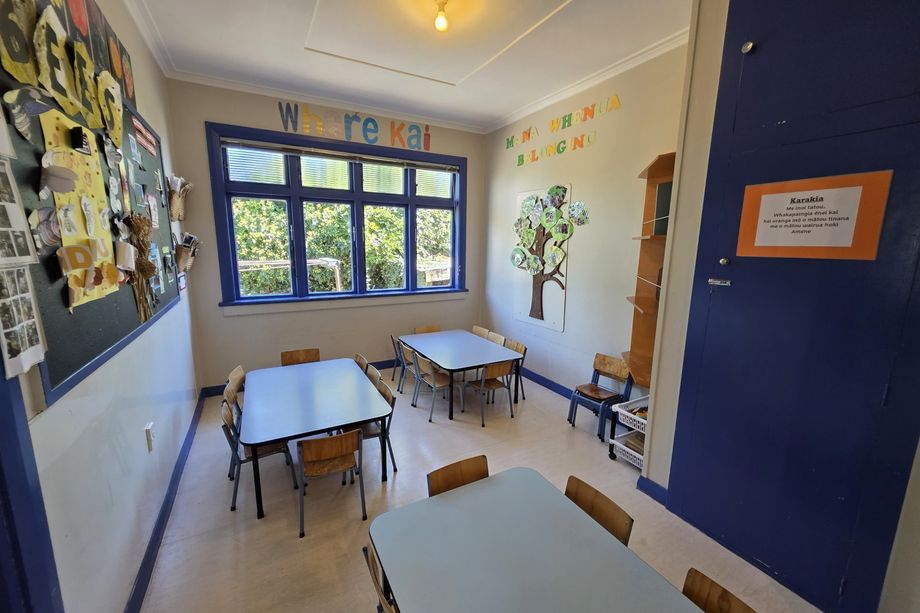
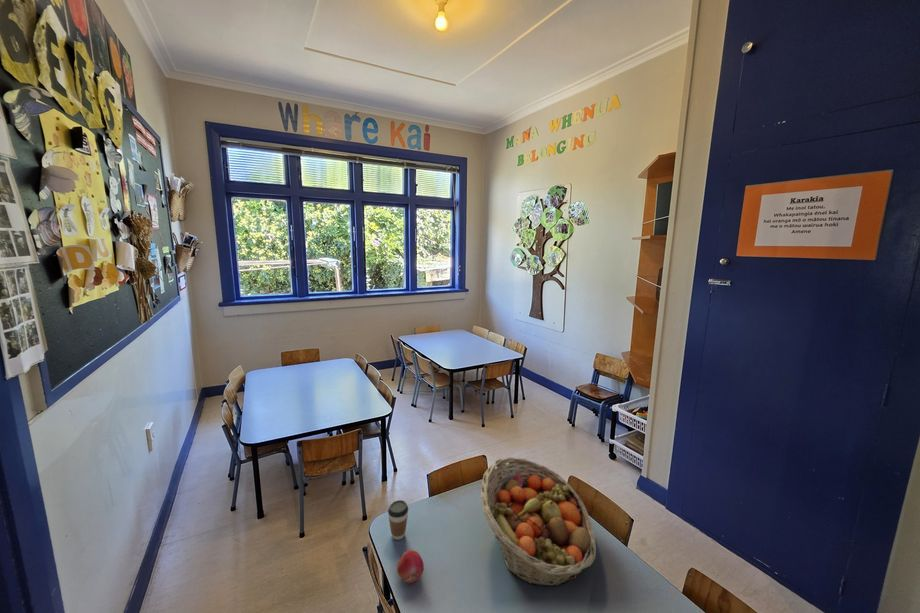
+ fruit basket [480,456,597,587]
+ apple [396,549,425,584]
+ coffee cup [387,499,409,541]
